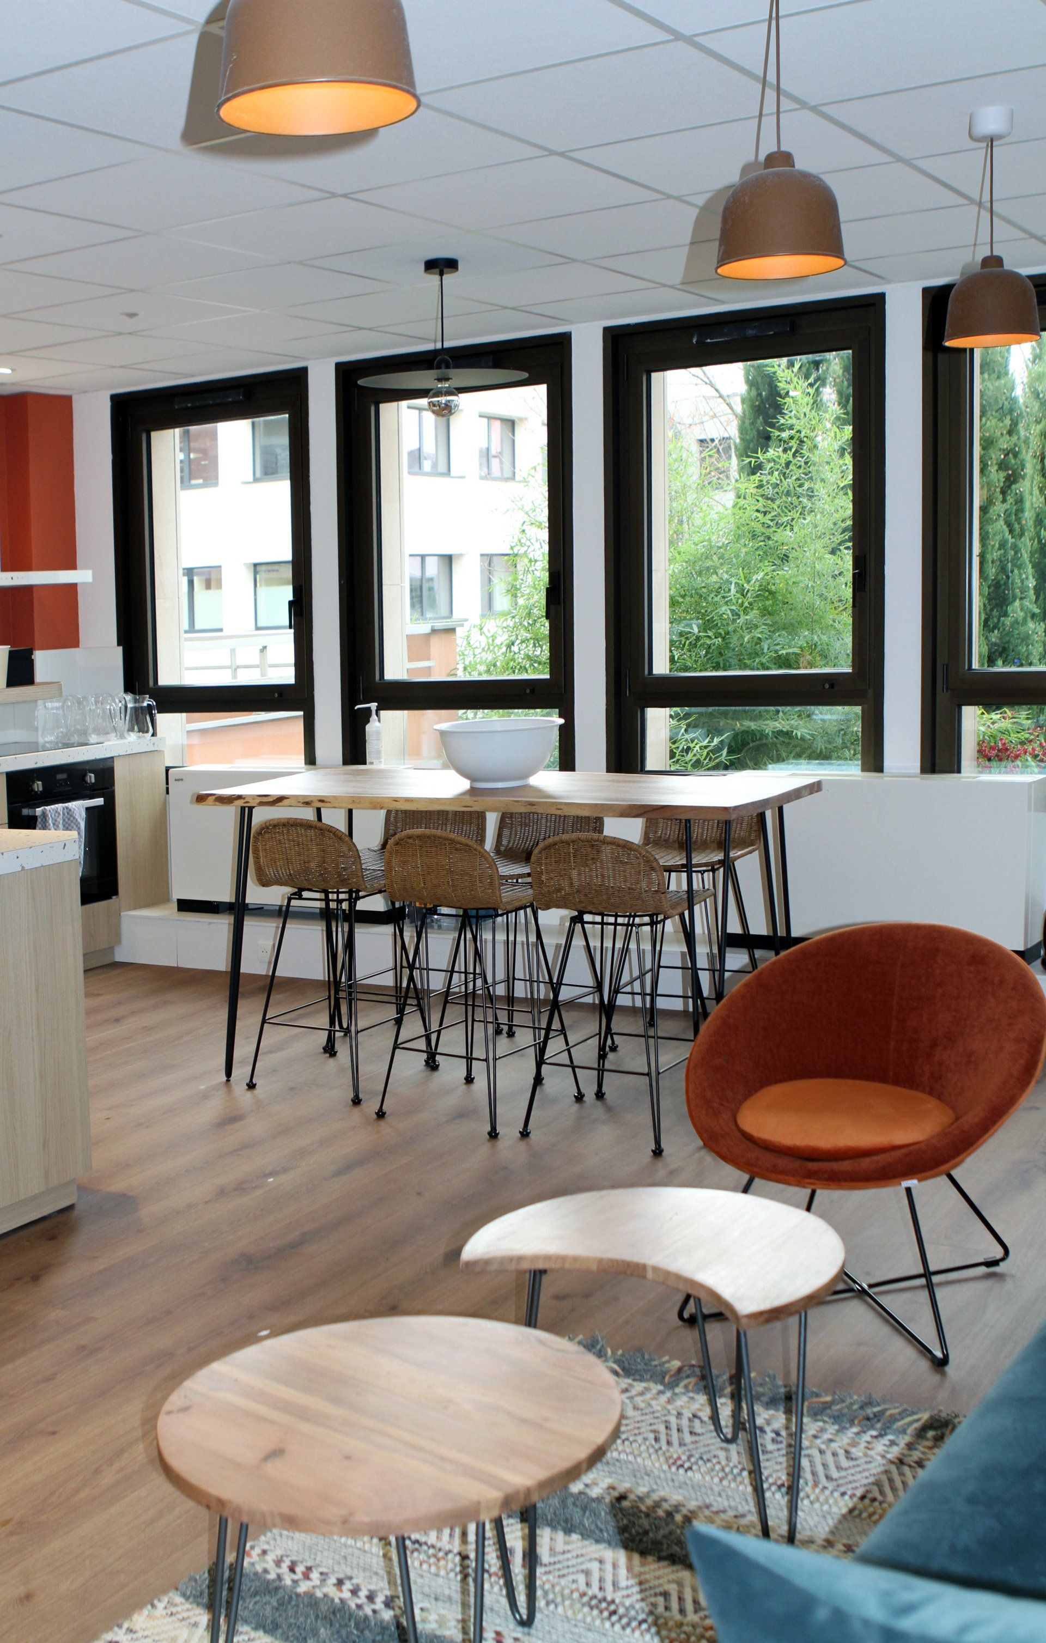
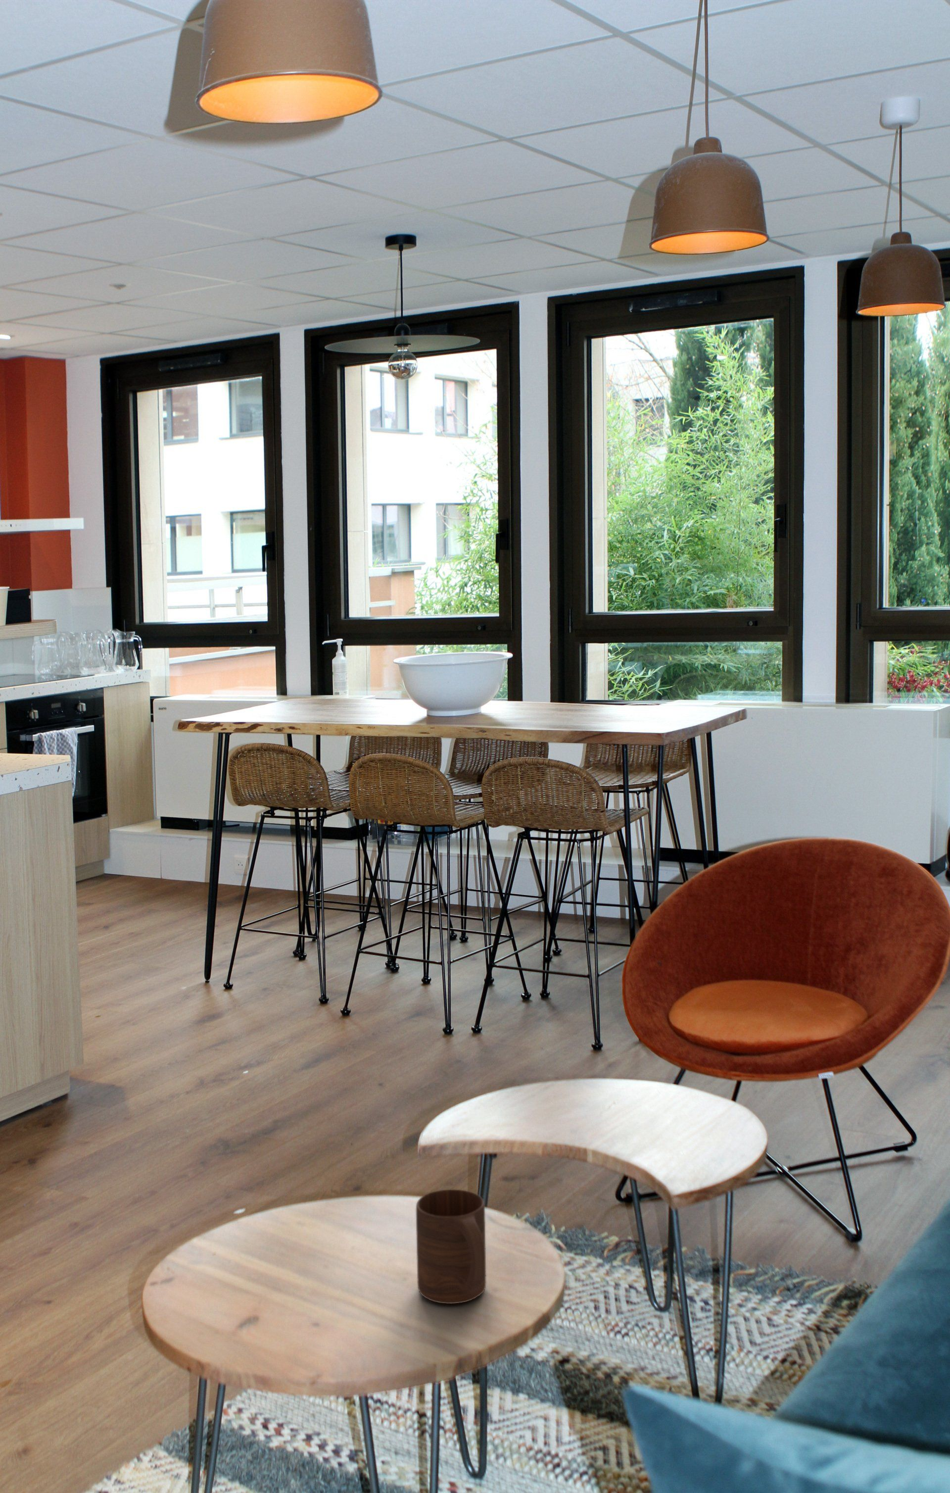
+ cup [416,1189,486,1305]
